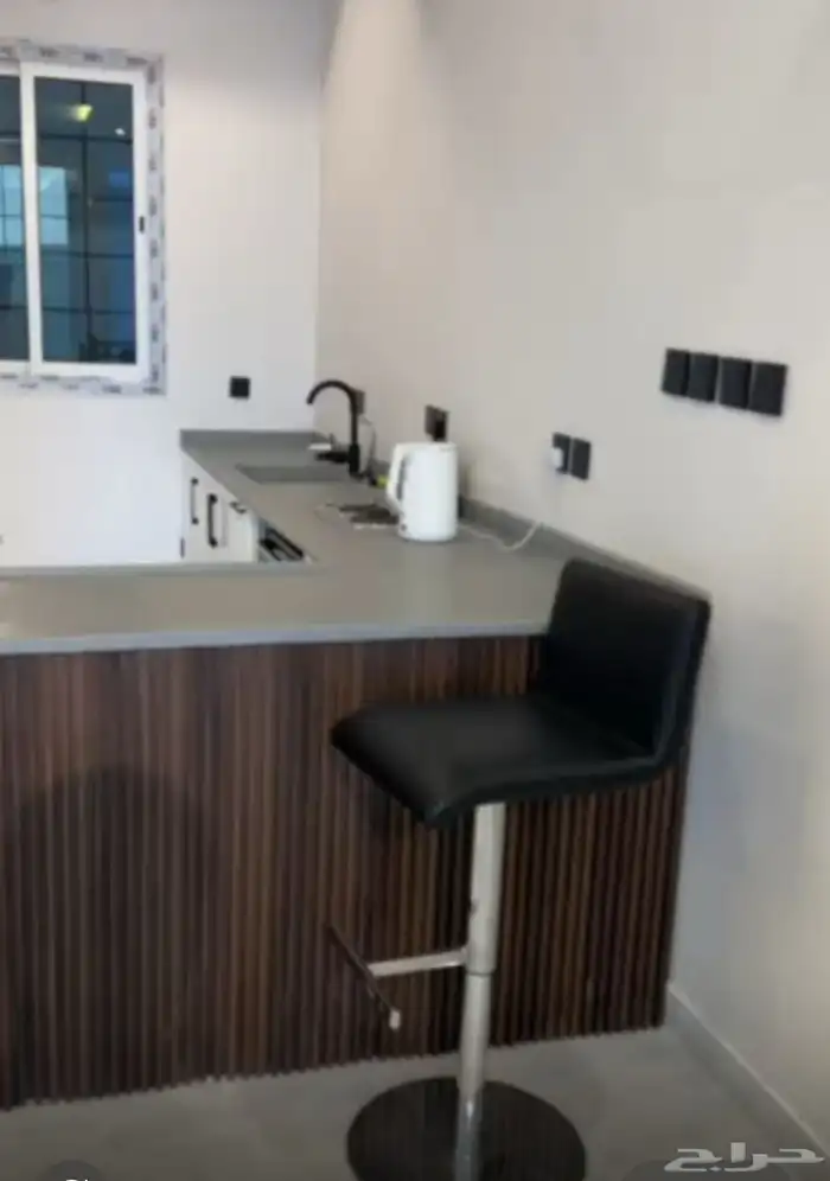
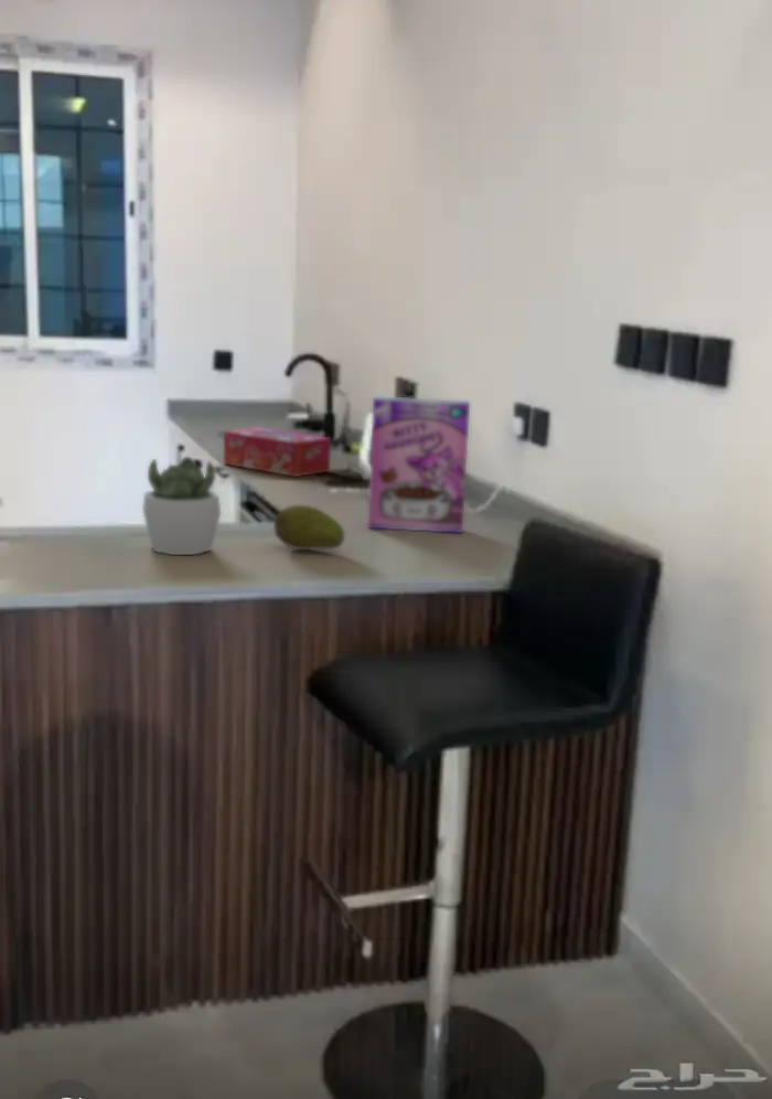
+ succulent plant [141,456,222,556]
+ fruit [272,504,345,551]
+ tissue box [223,426,332,478]
+ cereal box [367,395,471,534]
